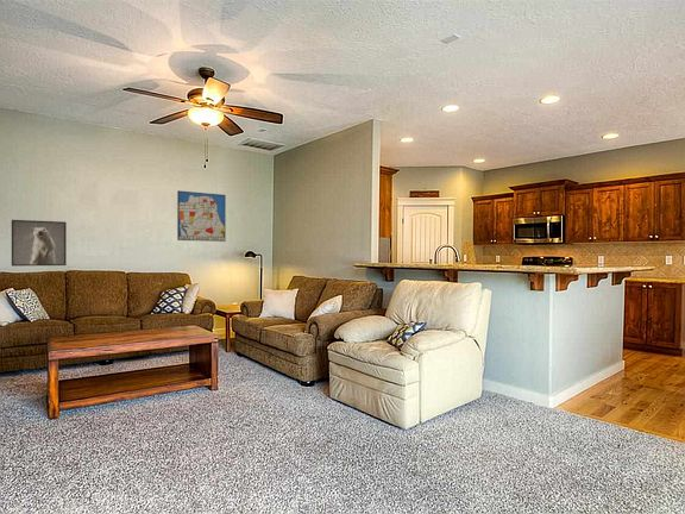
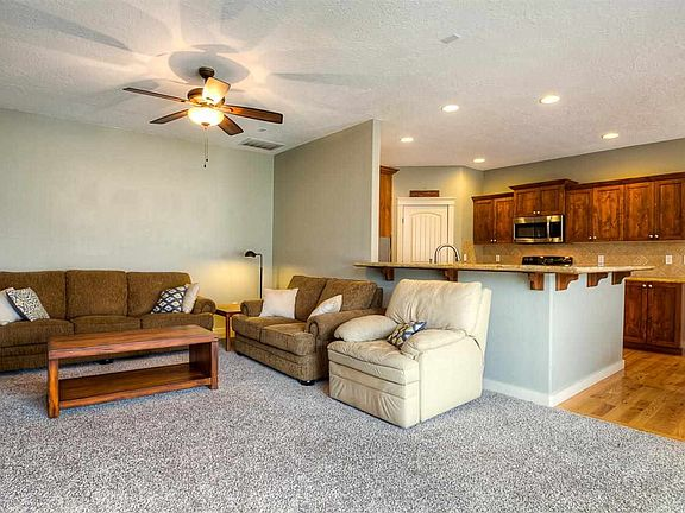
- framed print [11,219,68,268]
- wall art [176,189,227,243]
